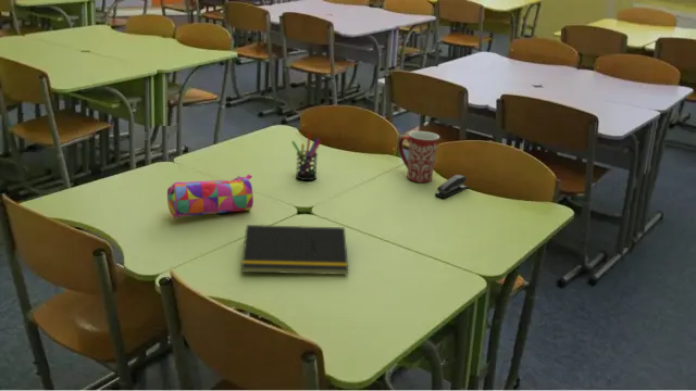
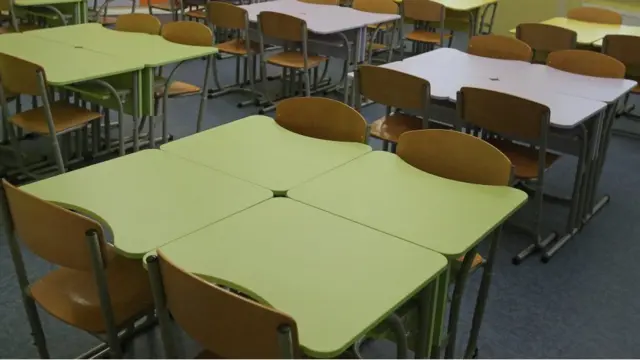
- mug [397,130,440,184]
- stapler [434,174,471,199]
- notepad [240,224,349,276]
- pencil case [166,174,254,218]
- pen holder [290,133,322,181]
